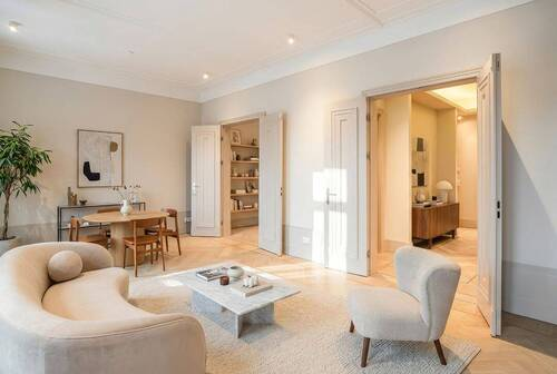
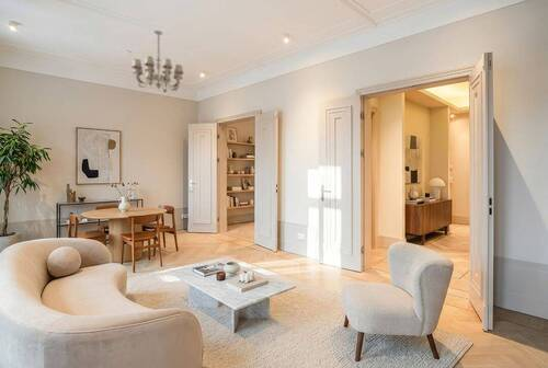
+ chandelier [130,30,185,94]
